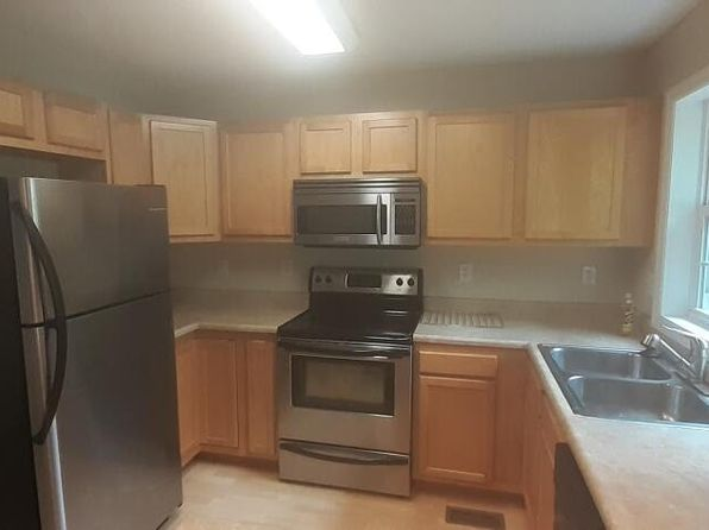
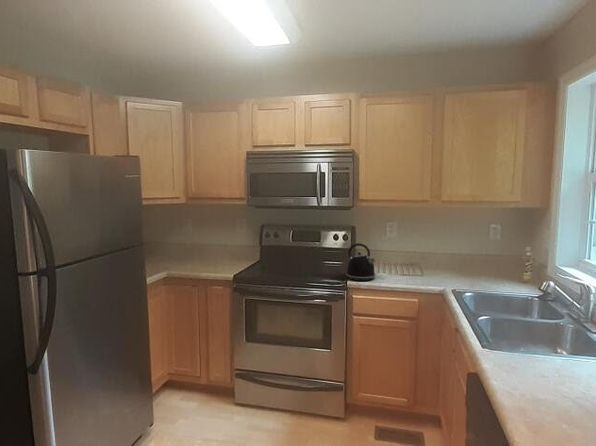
+ kettle [345,242,376,282]
